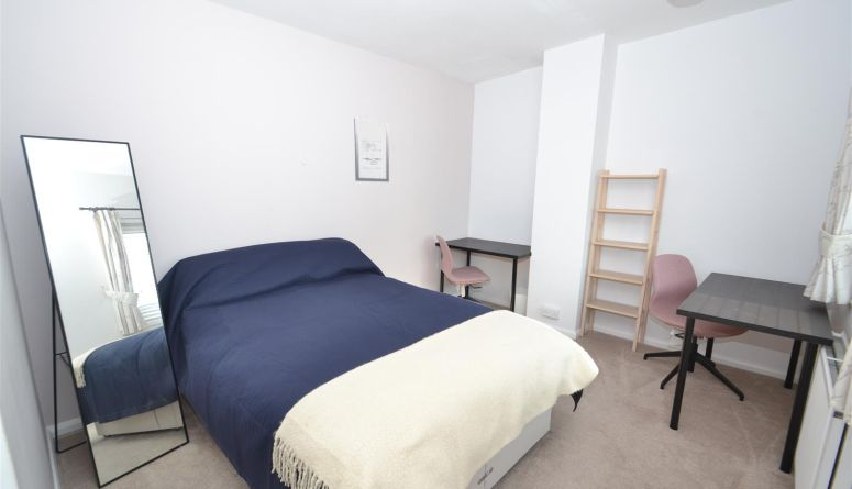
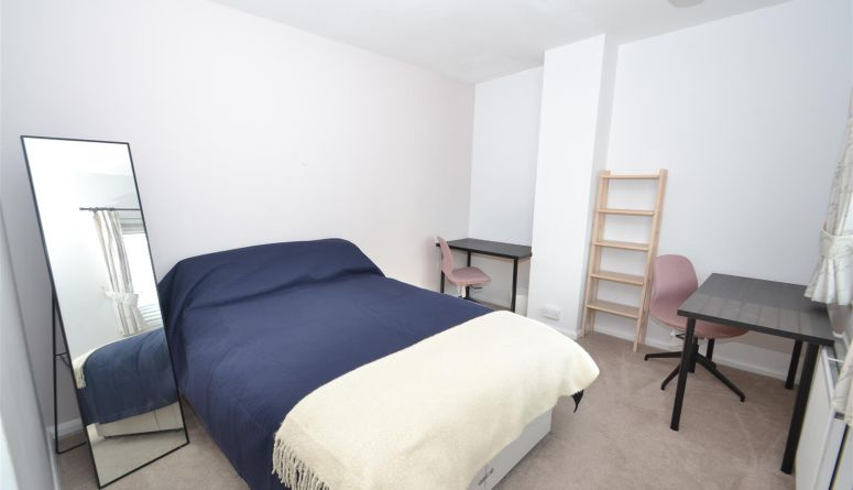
- wall art [353,116,390,182]
